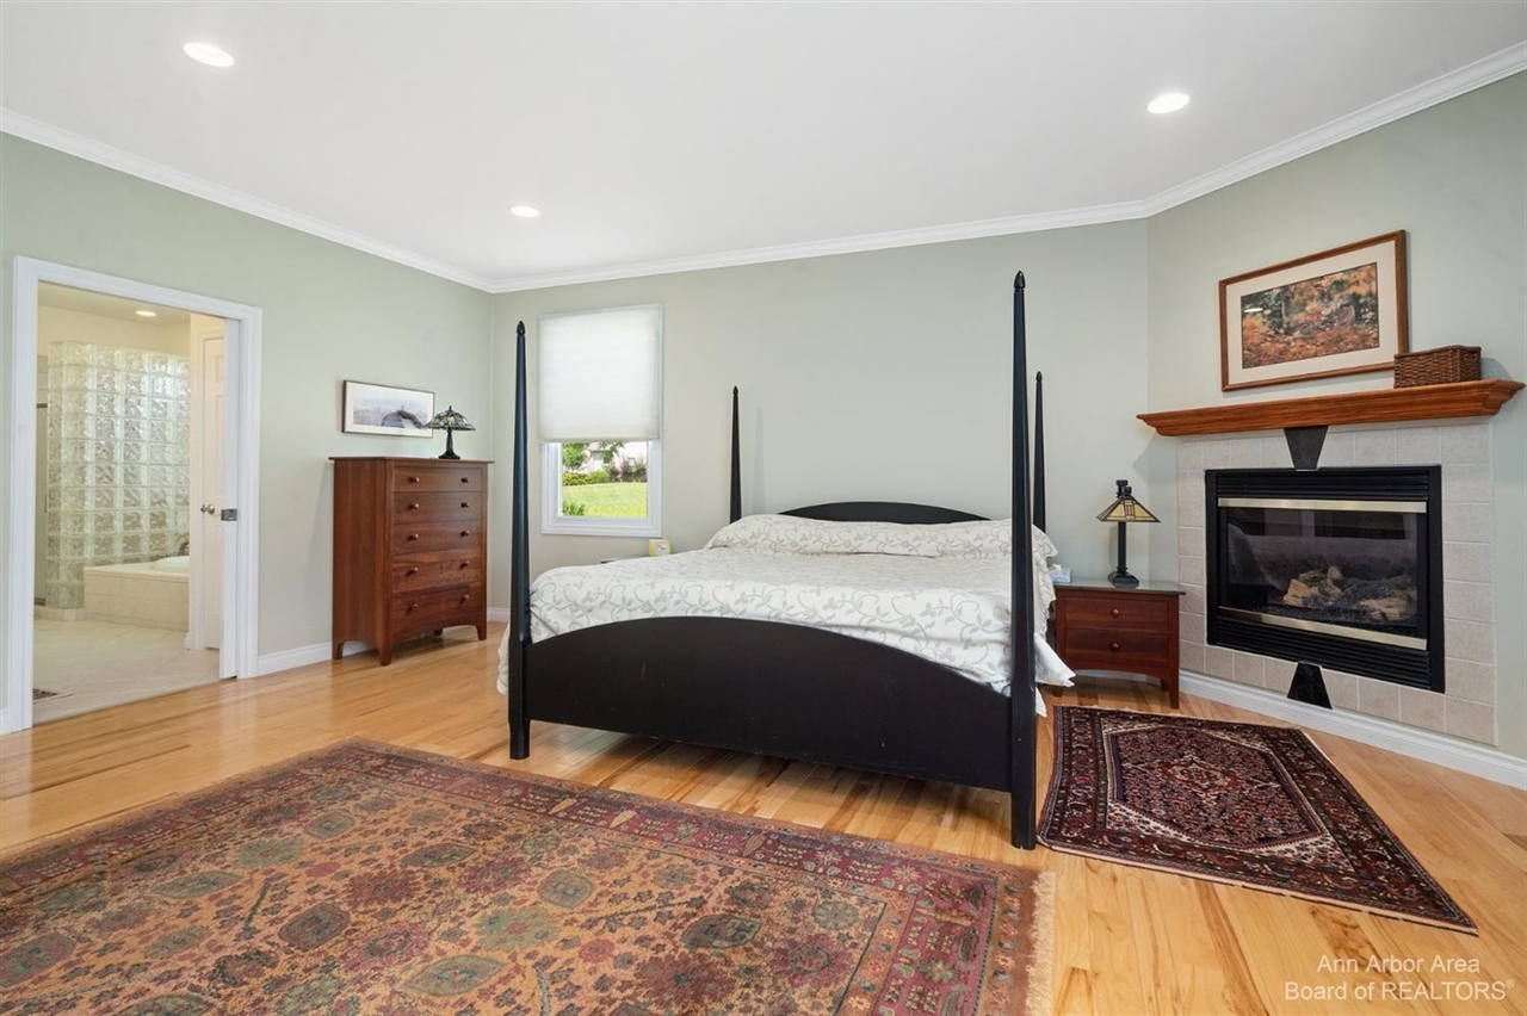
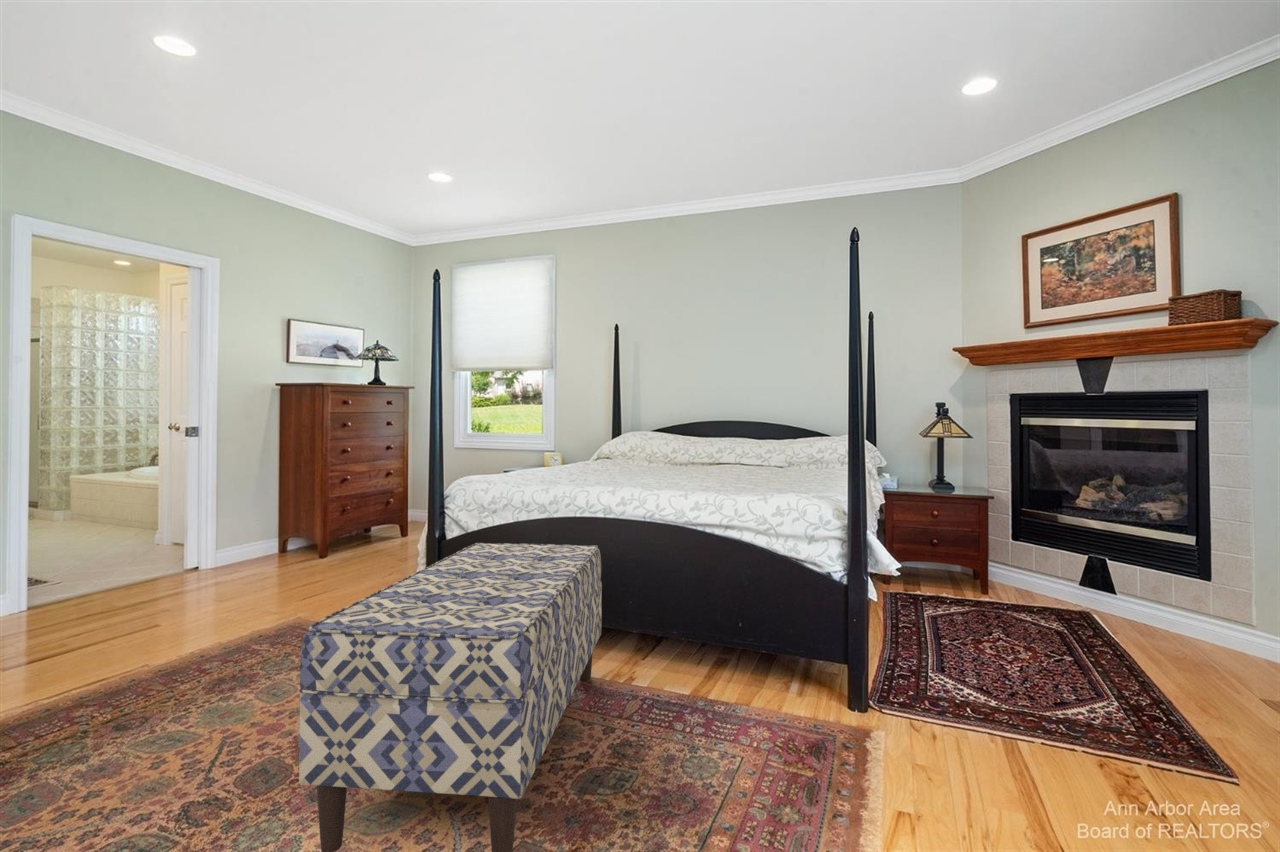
+ bench [298,542,603,852]
